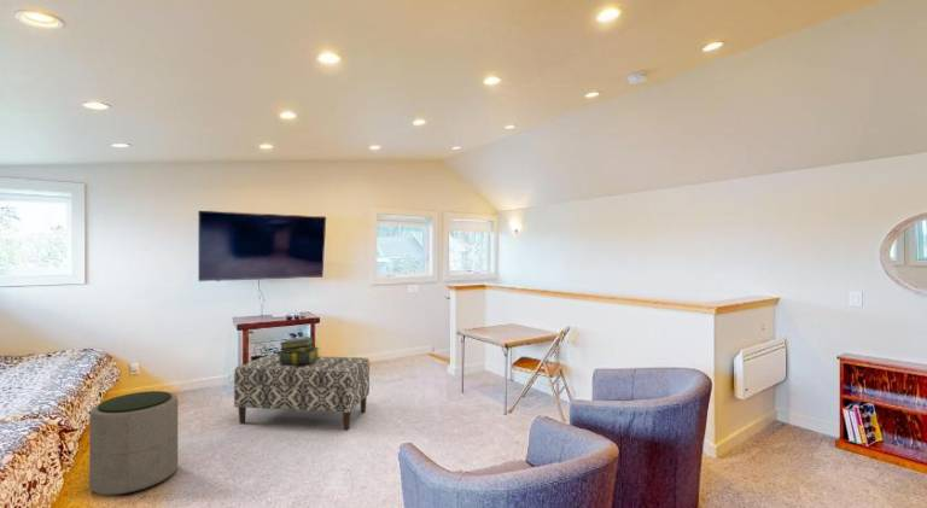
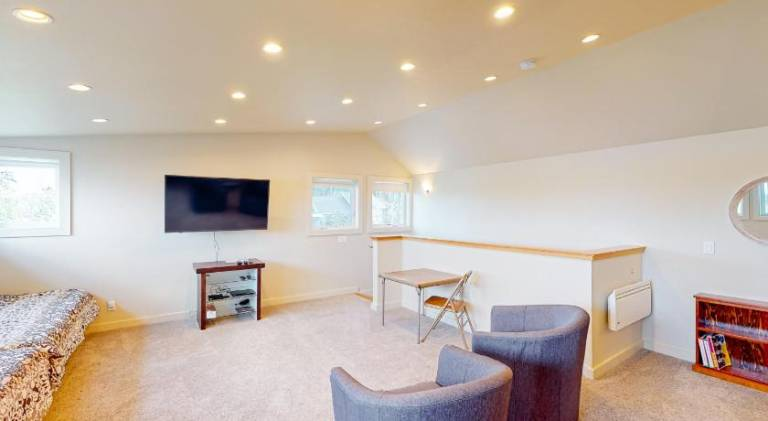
- stack of books [279,335,320,366]
- bench [233,354,371,431]
- ottoman [88,390,179,496]
